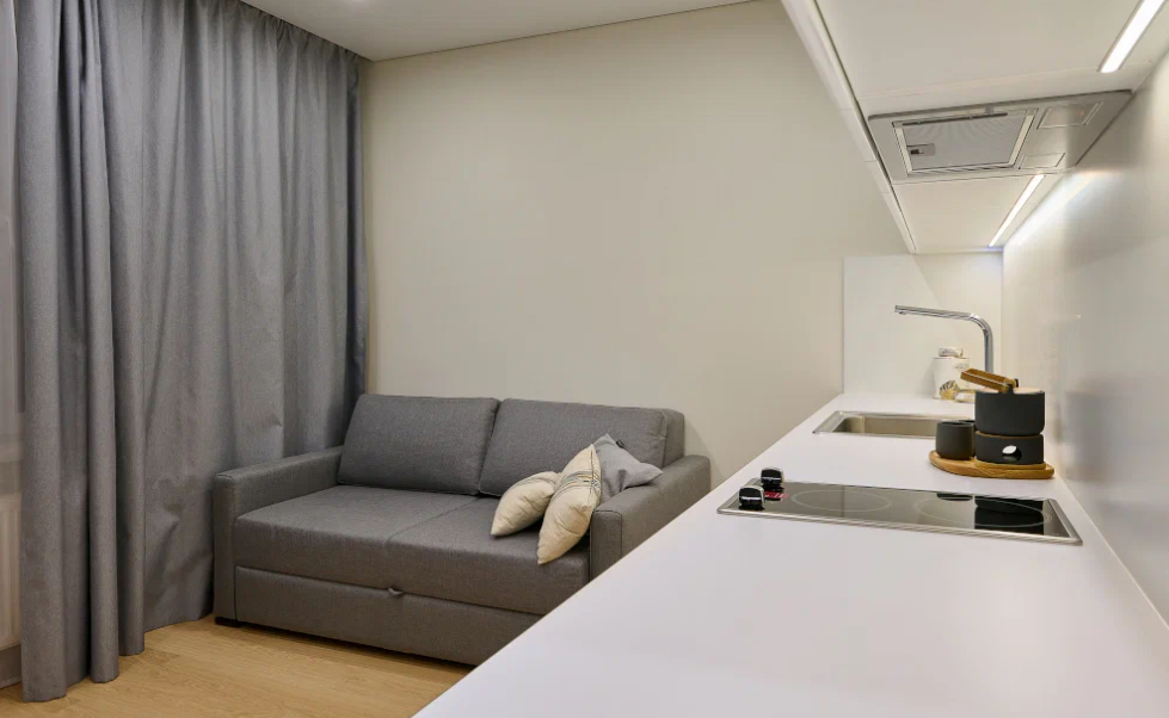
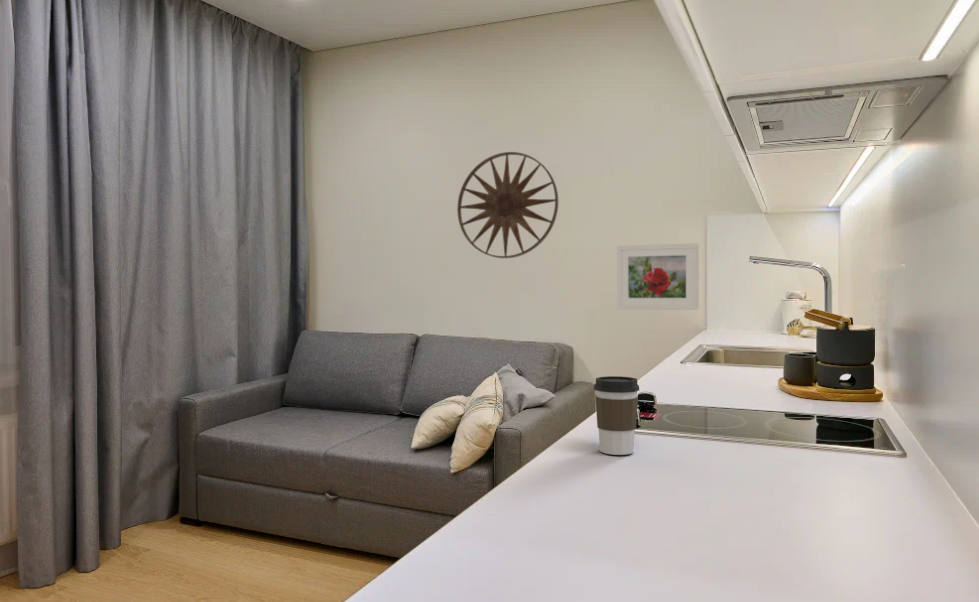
+ coffee cup [593,375,640,456]
+ wall art [456,151,559,259]
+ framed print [616,242,699,311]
